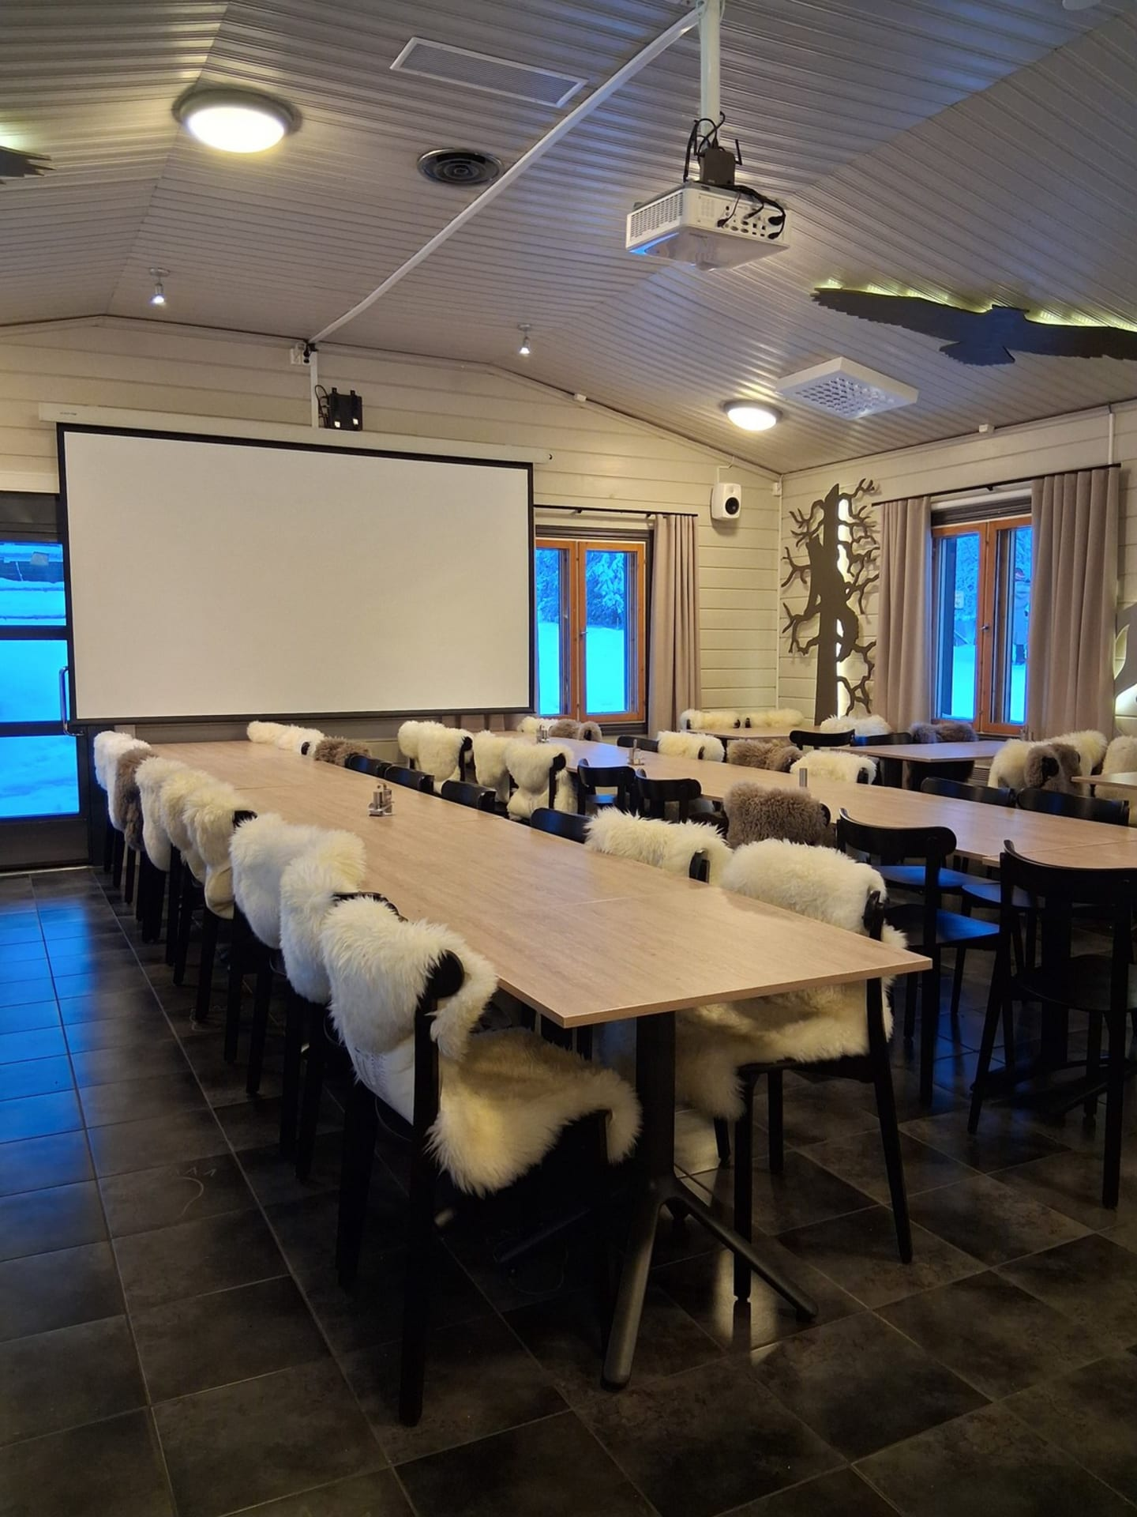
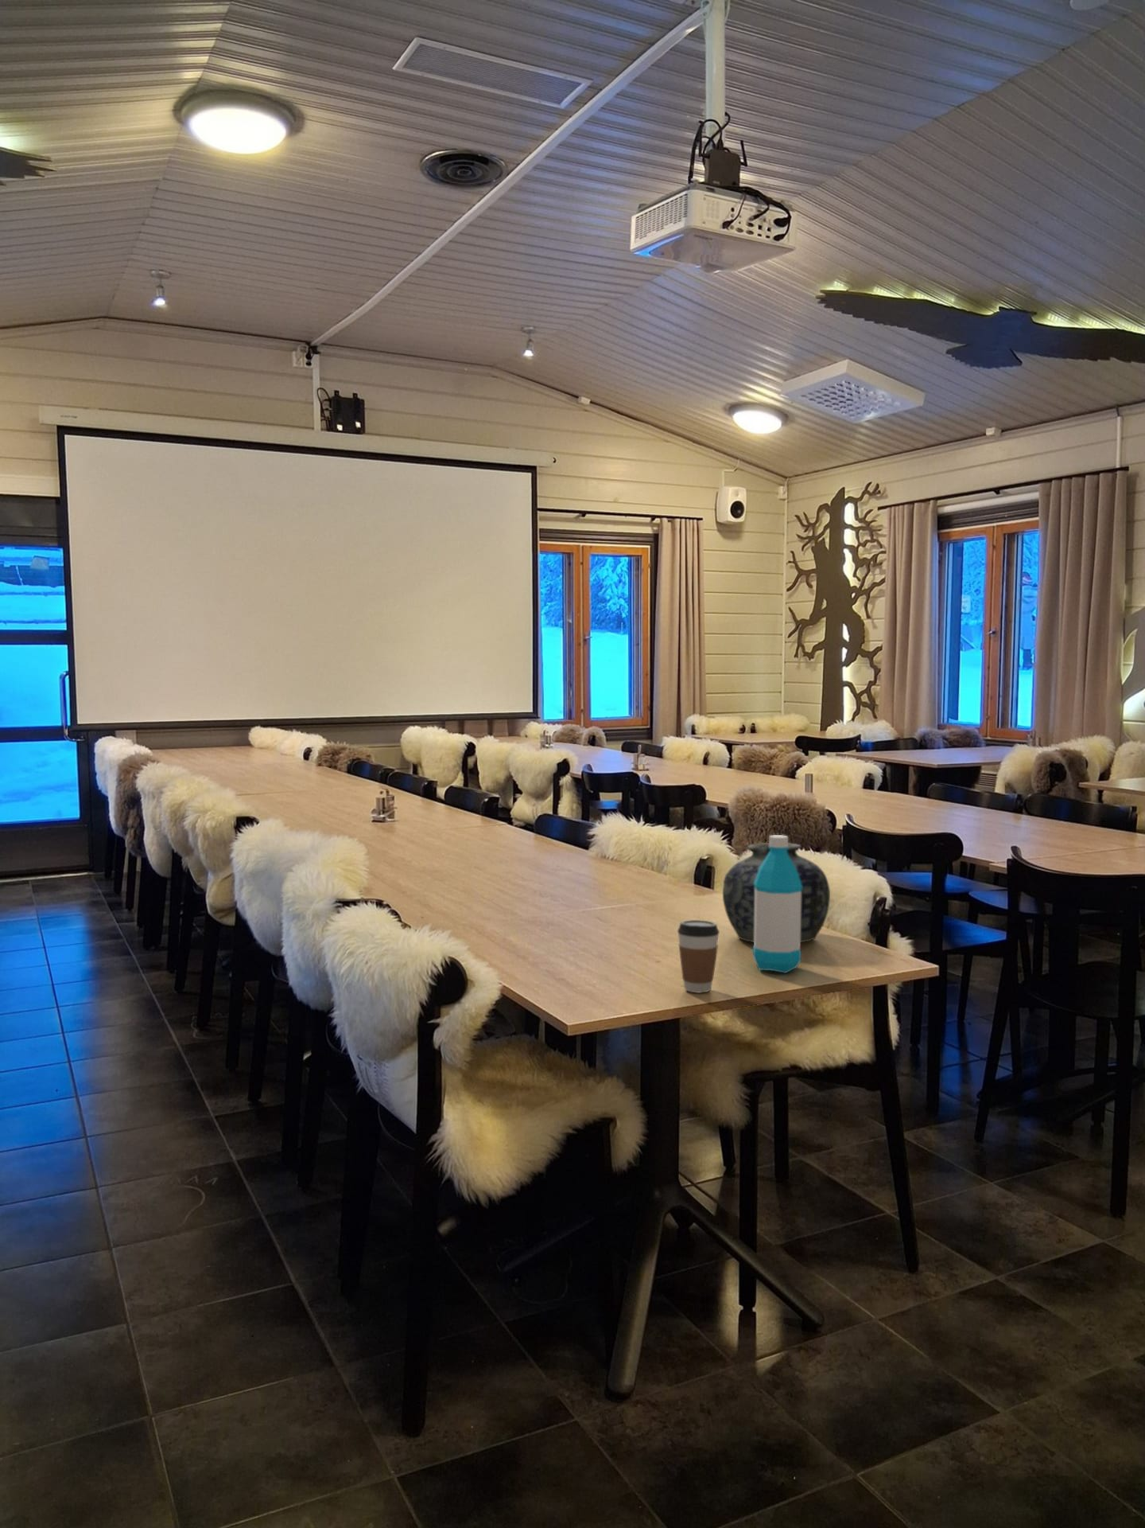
+ coffee cup [677,919,720,993]
+ water bottle [752,834,802,975]
+ vase [722,842,831,943]
